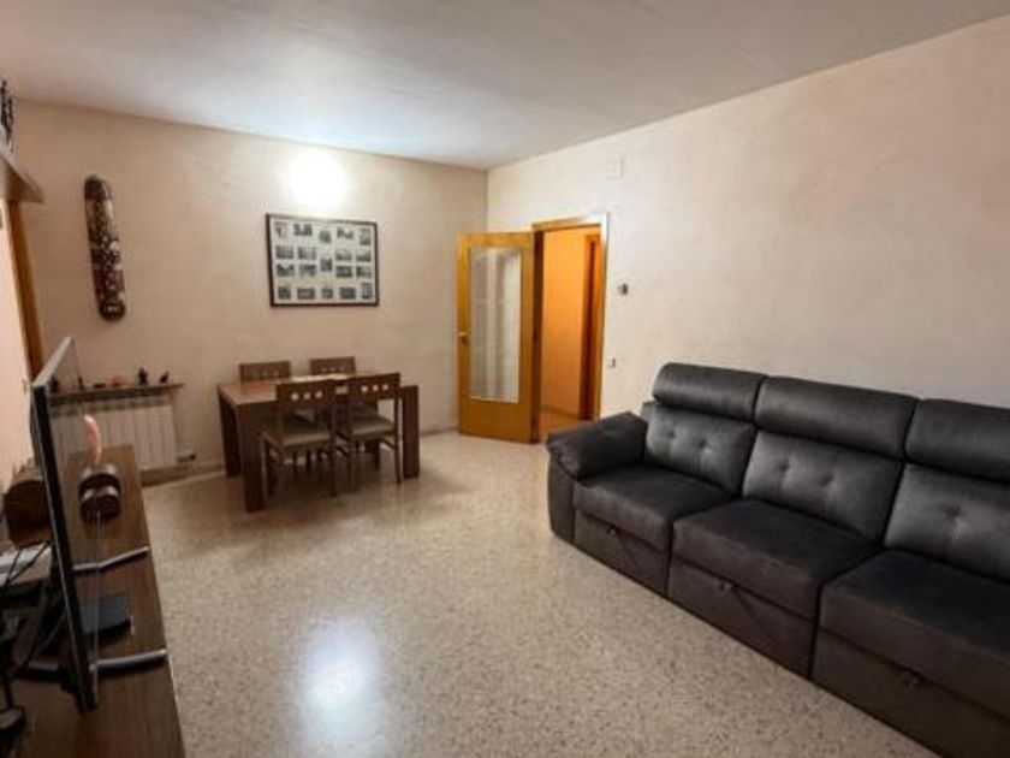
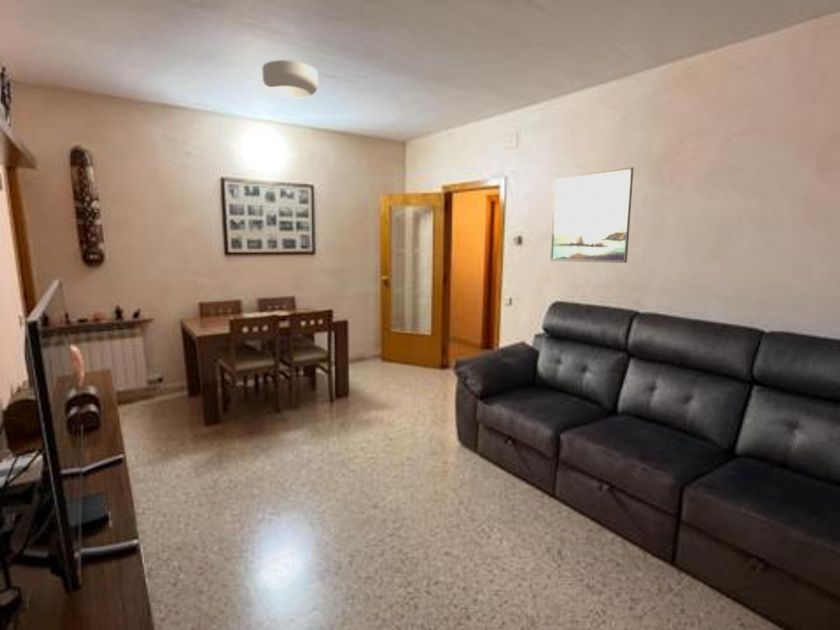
+ ceiling light [261,59,319,99]
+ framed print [549,166,635,264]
